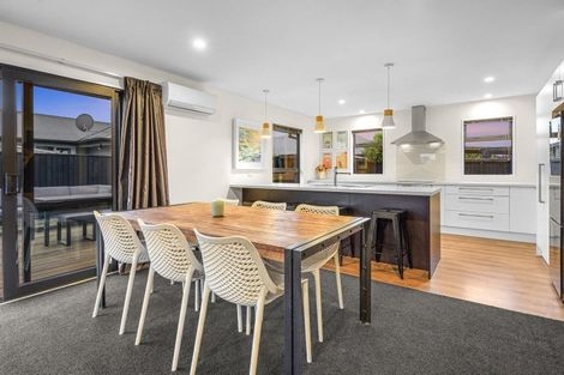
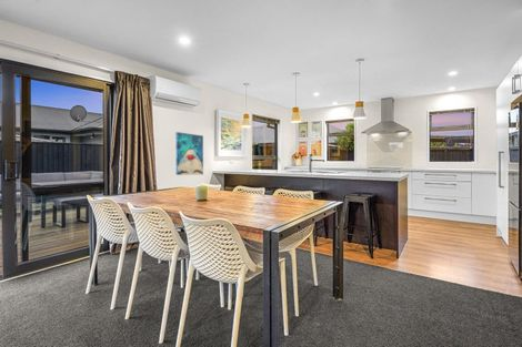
+ wall art [175,131,204,176]
